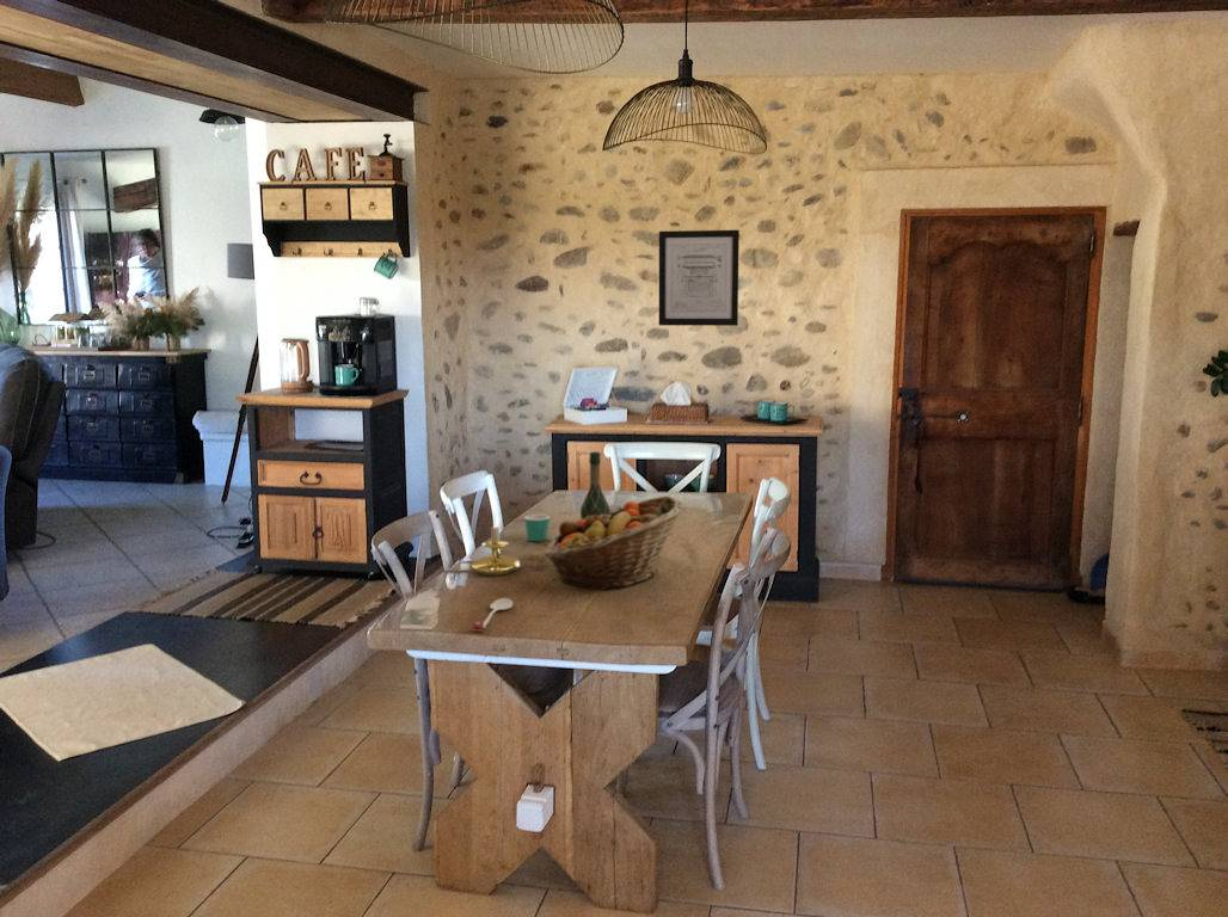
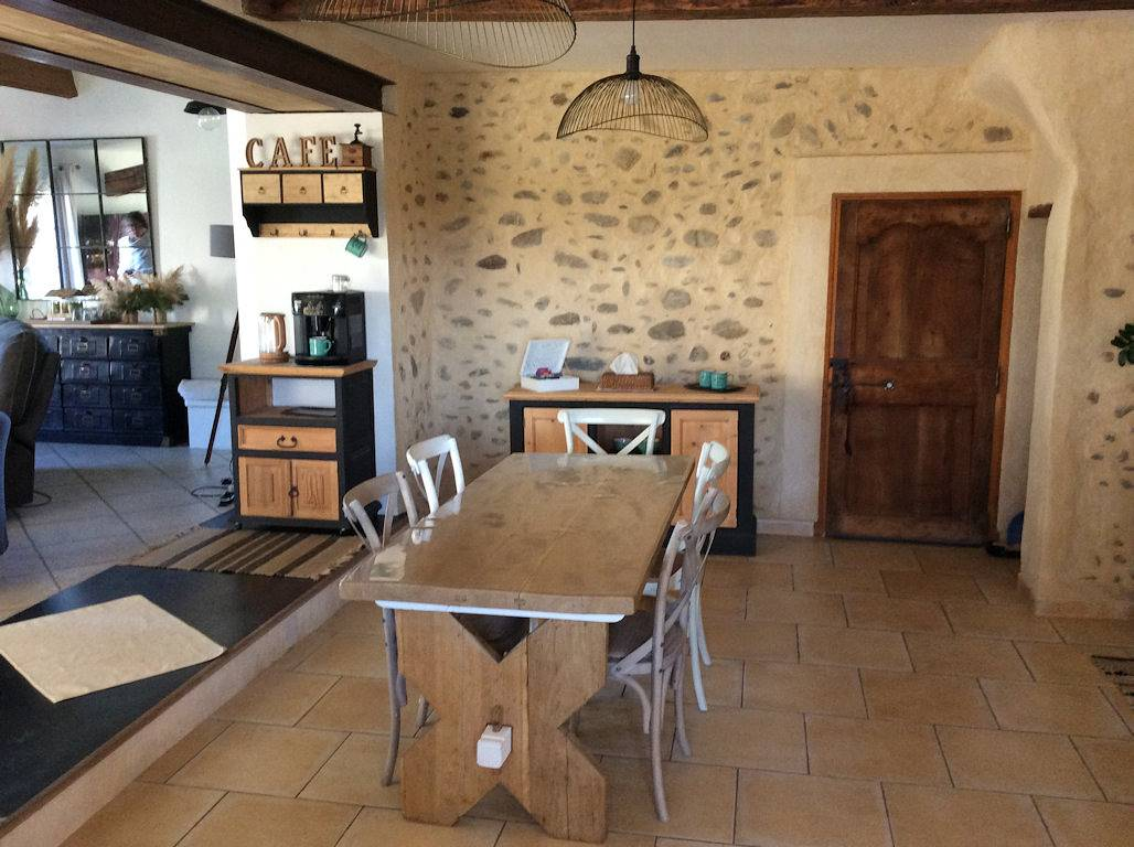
- candle holder [471,511,521,577]
- wine bottle [579,451,612,519]
- spoon [469,597,514,632]
- wall art [658,229,741,327]
- fruit basket [544,496,684,591]
- mug [523,513,551,542]
